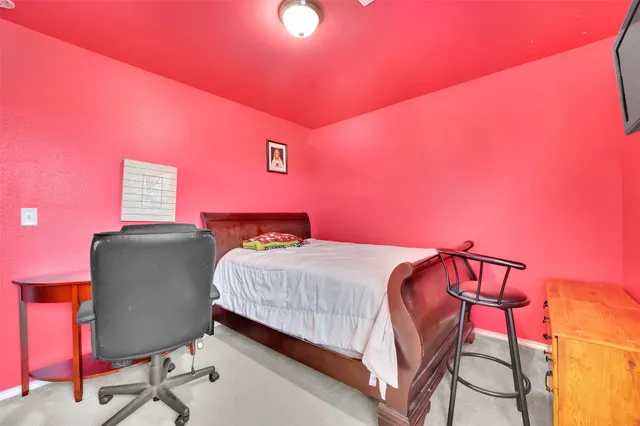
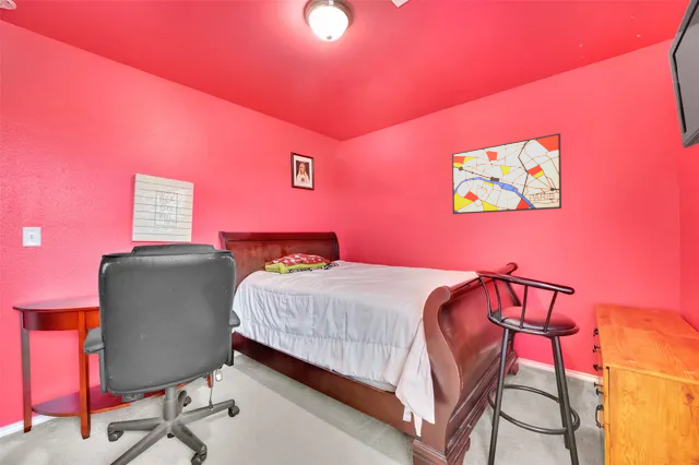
+ wall art [451,132,562,215]
